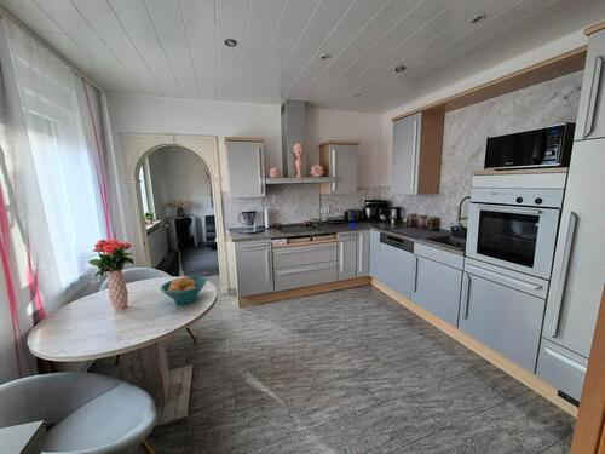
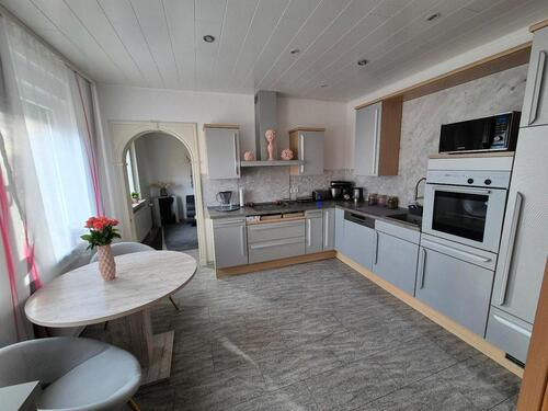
- fruit bowl [159,275,208,305]
